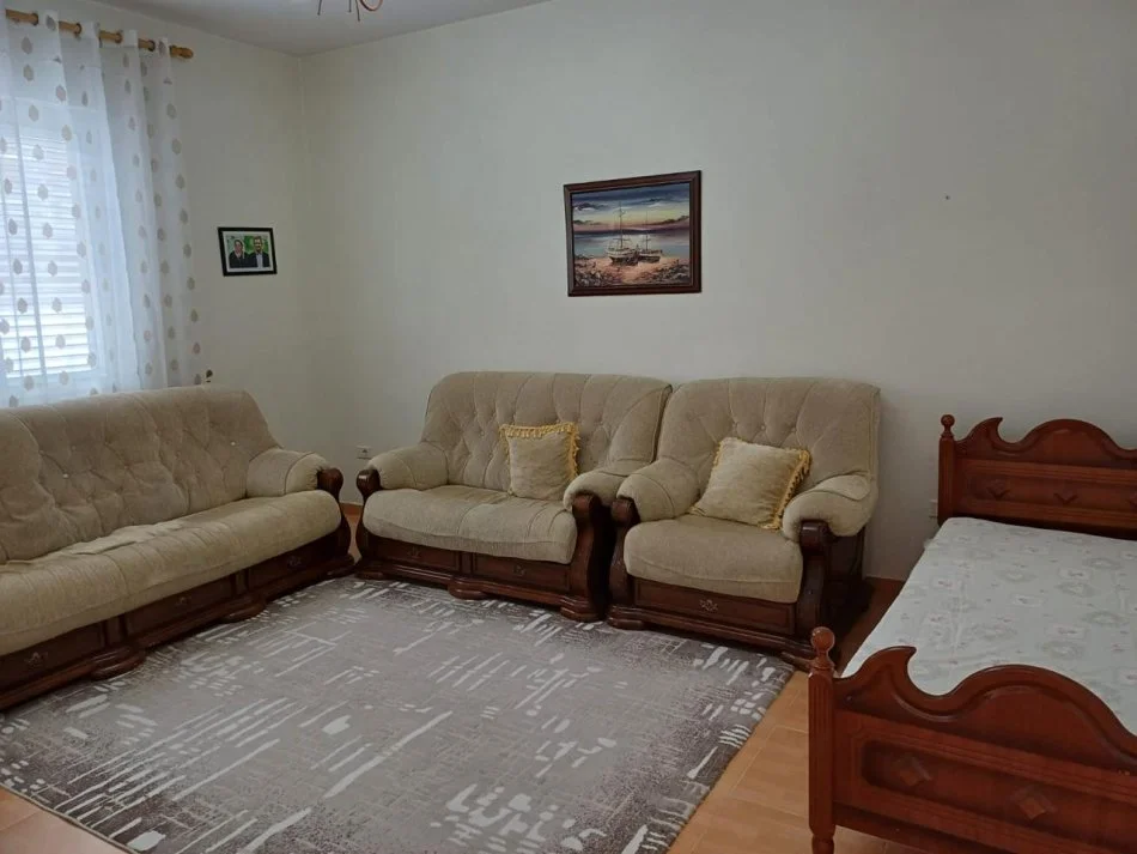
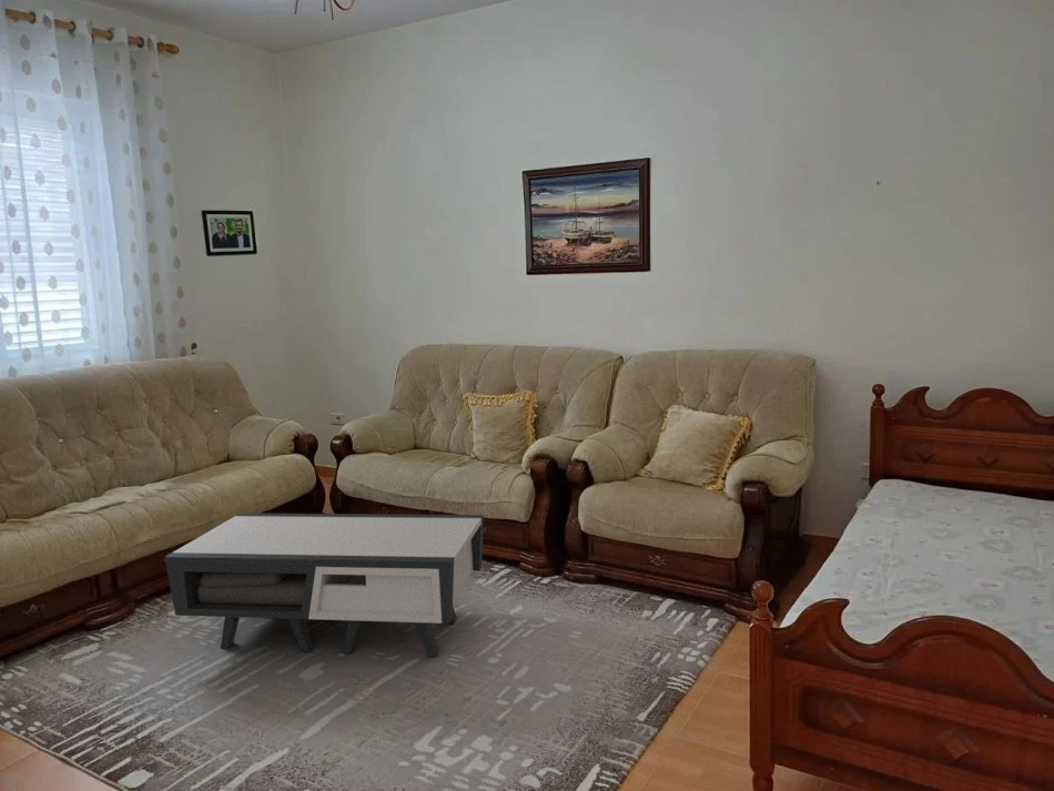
+ coffee table [164,513,485,658]
